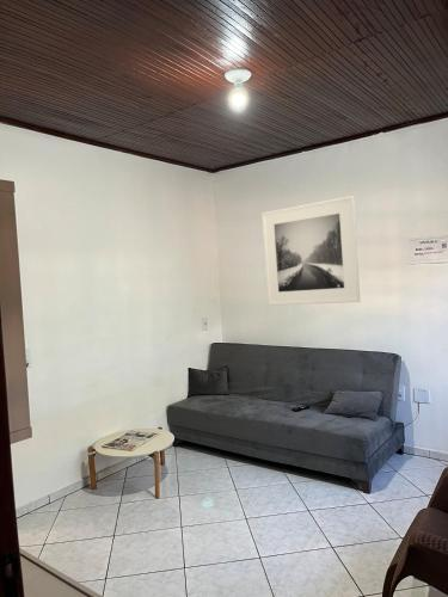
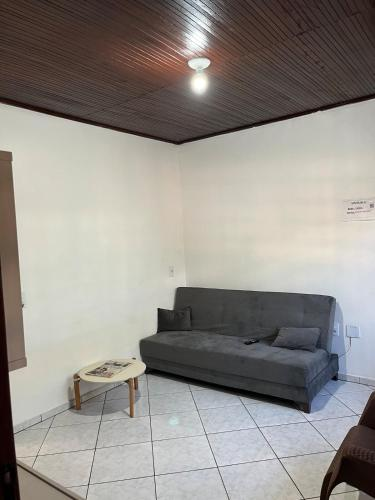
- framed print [260,195,362,307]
